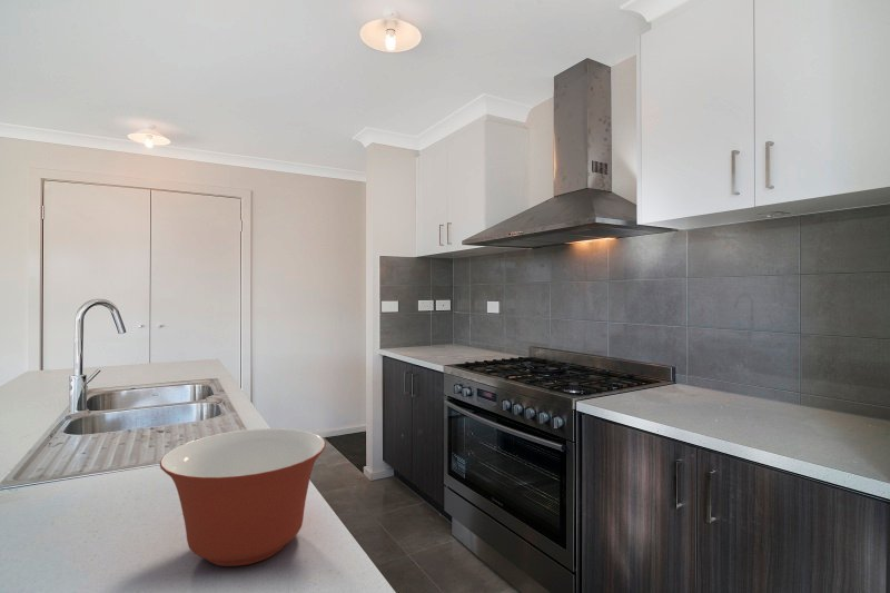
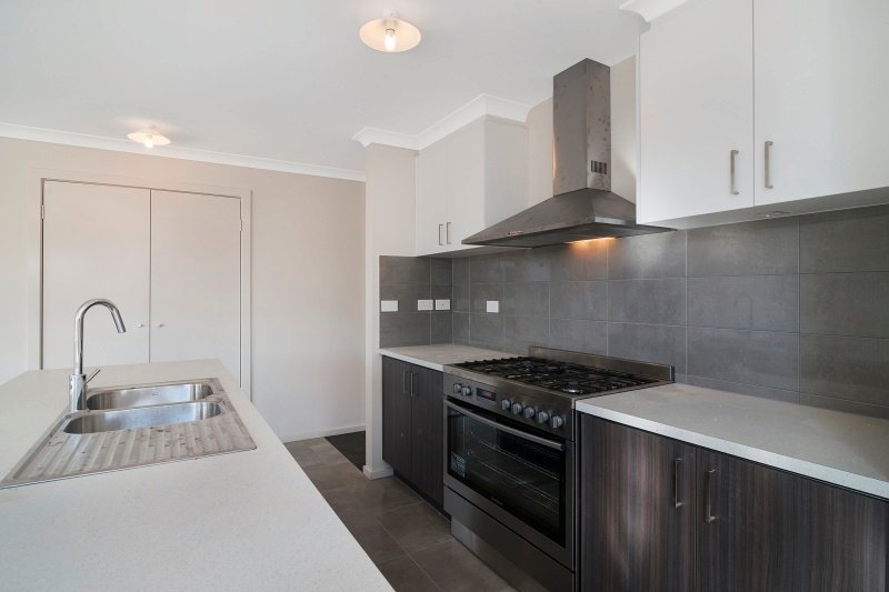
- mixing bowl [159,427,327,567]
